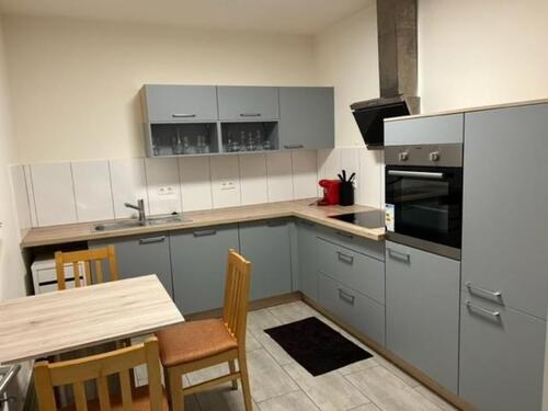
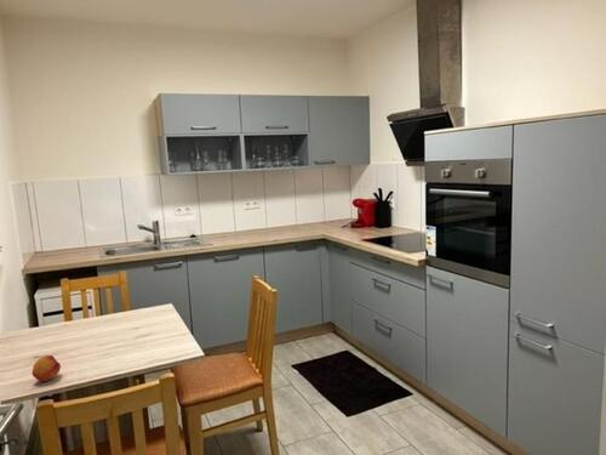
+ fruit [32,354,62,382]
